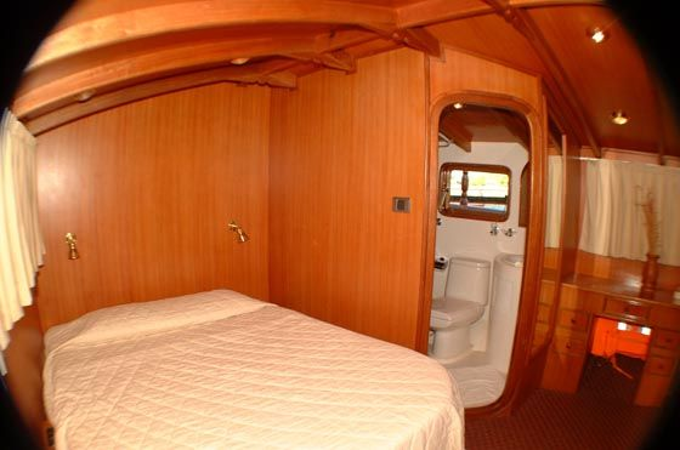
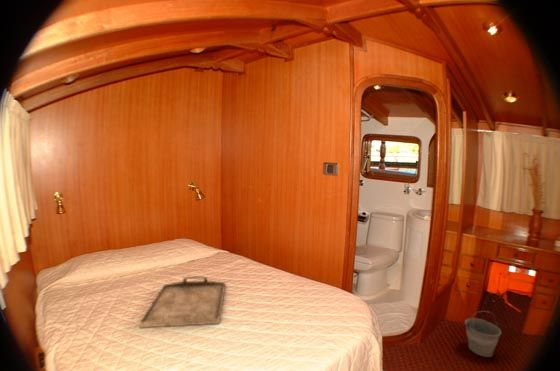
+ bucket [464,310,502,358]
+ serving tray [138,275,226,329]
